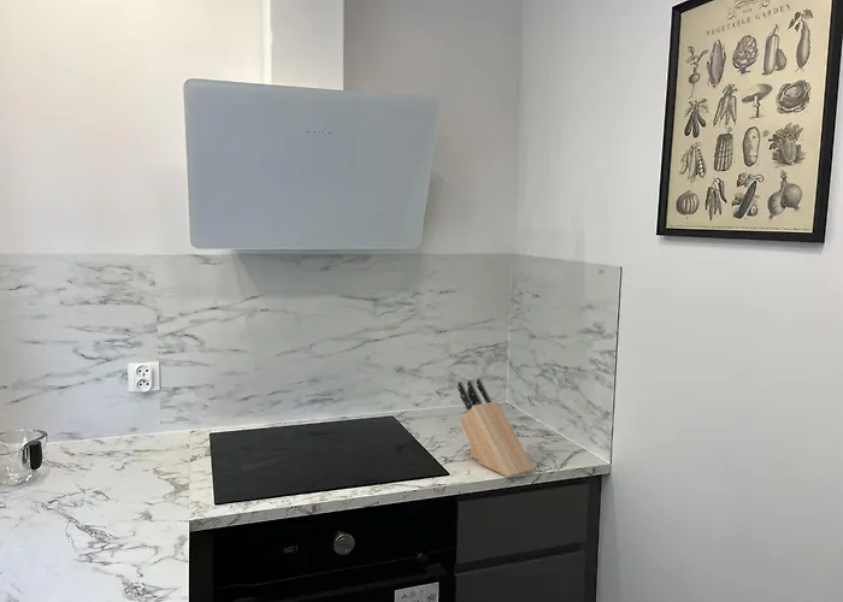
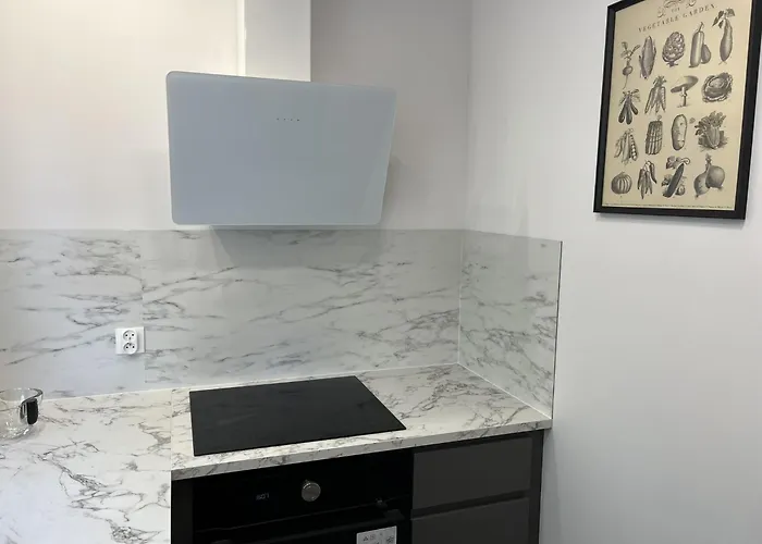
- knife block [456,378,536,478]
